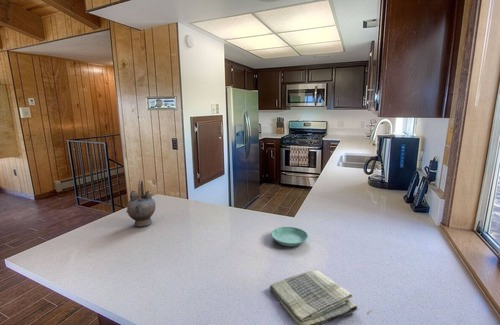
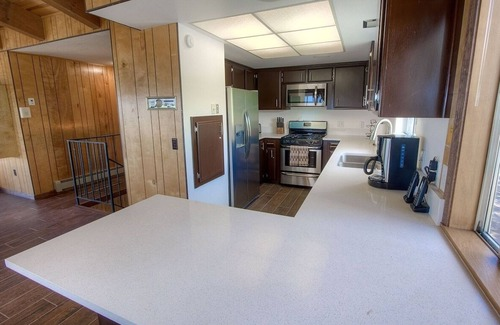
- saucer [271,226,309,247]
- teapot [125,178,156,227]
- dish towel [269,268,359,325]
